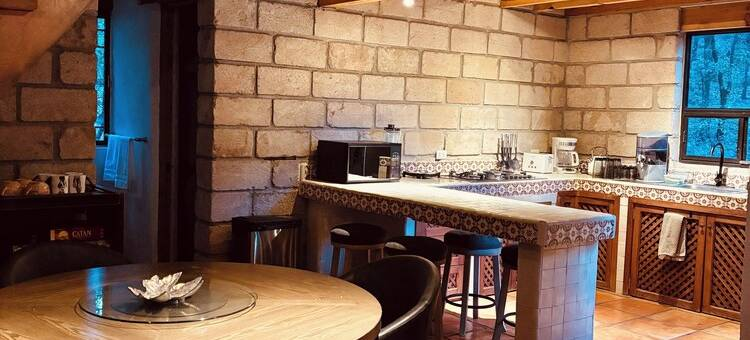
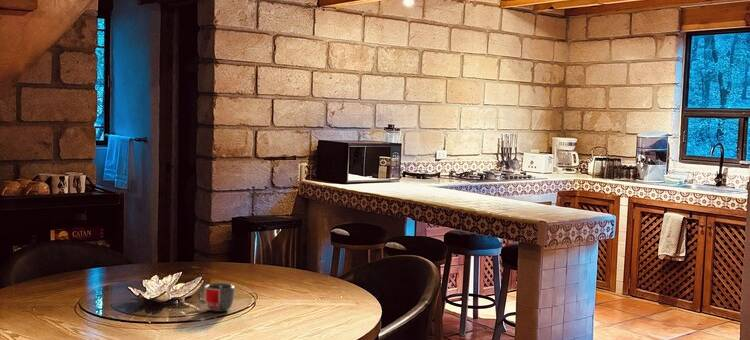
+ mug [196,282,236,313]
